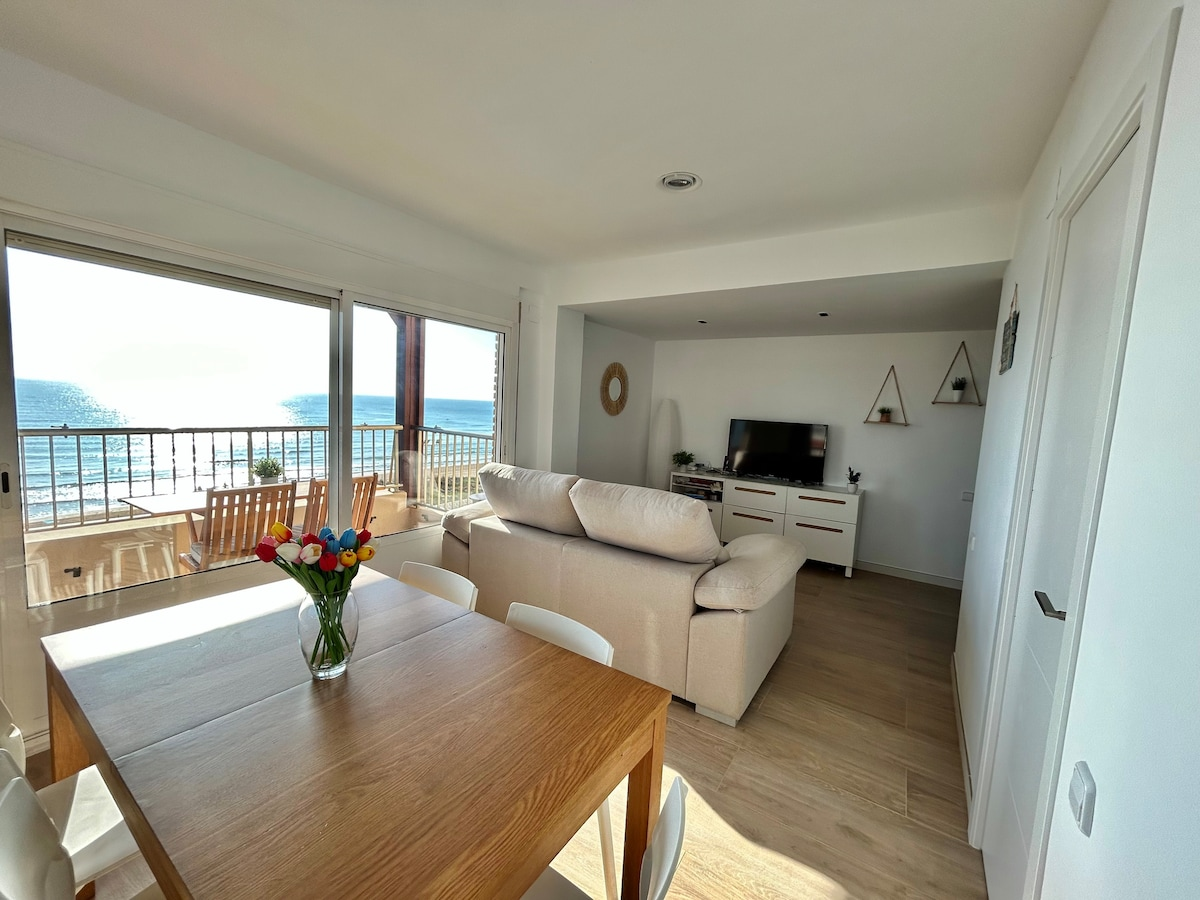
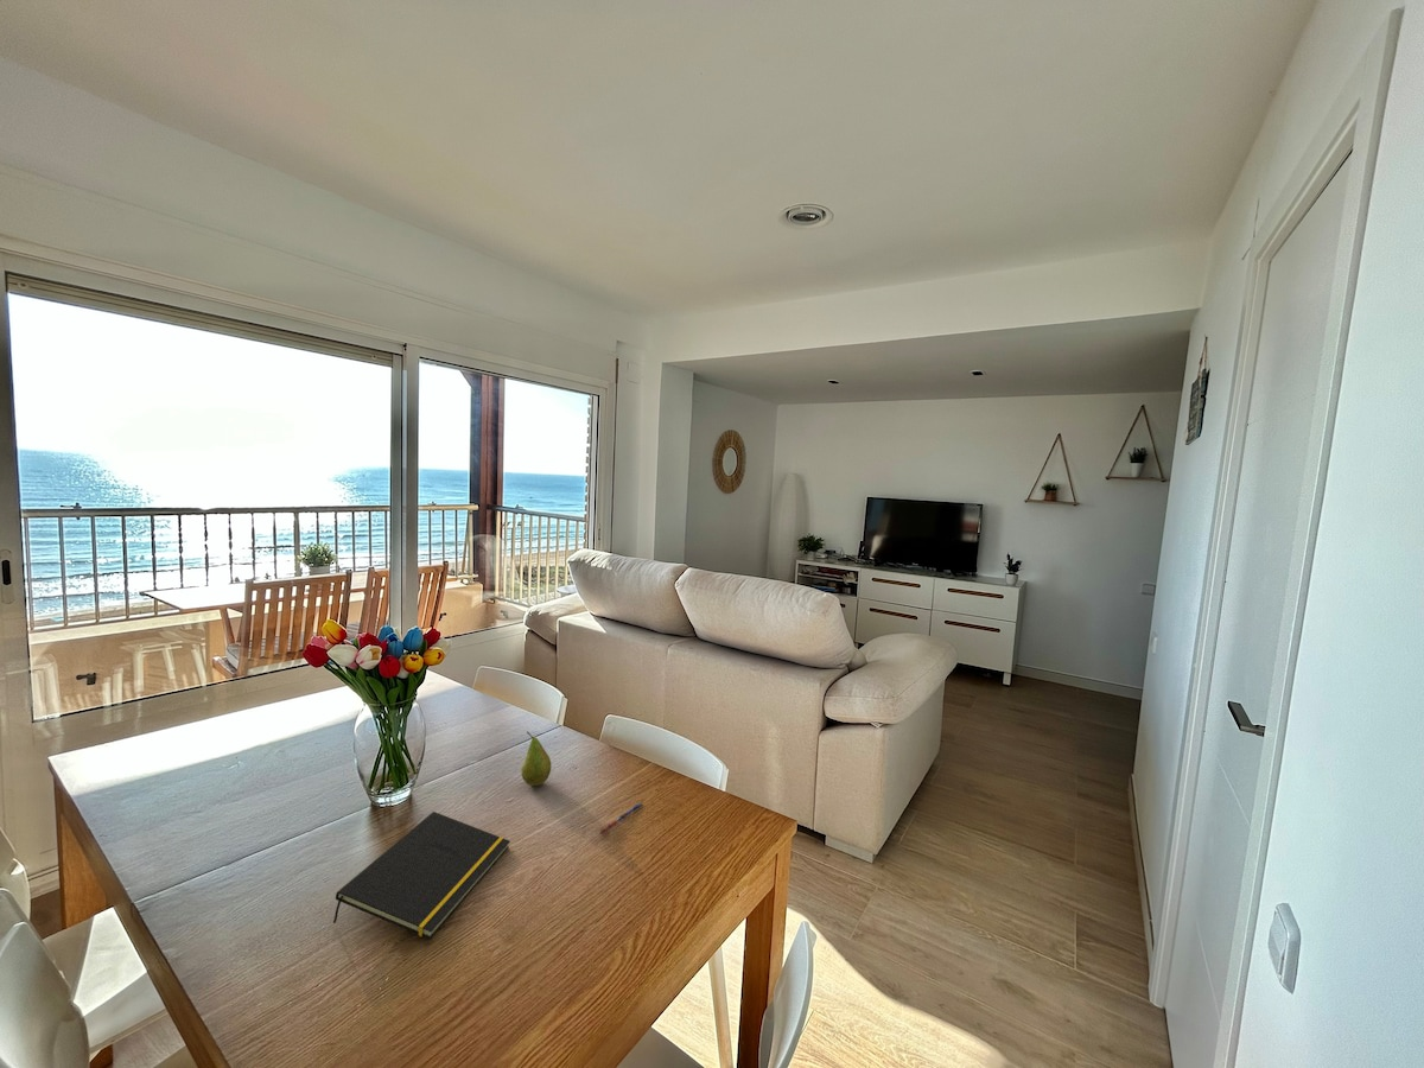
+ notepad [332,810,511,940]
+ fruit [520,730,552,787]
+ pen [599,801,643,835]
